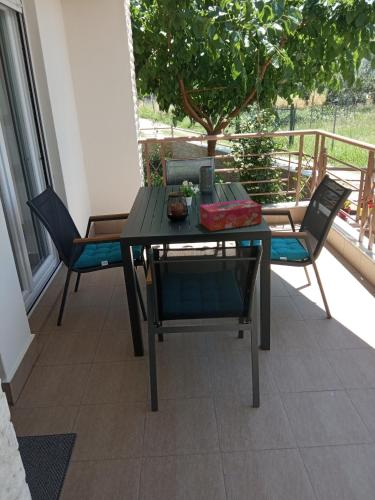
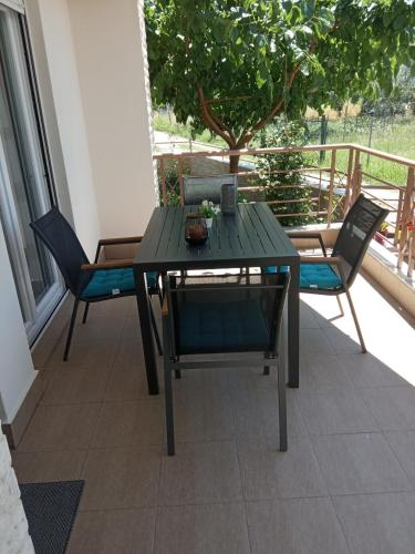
- tissue box [199,198,263,232]
